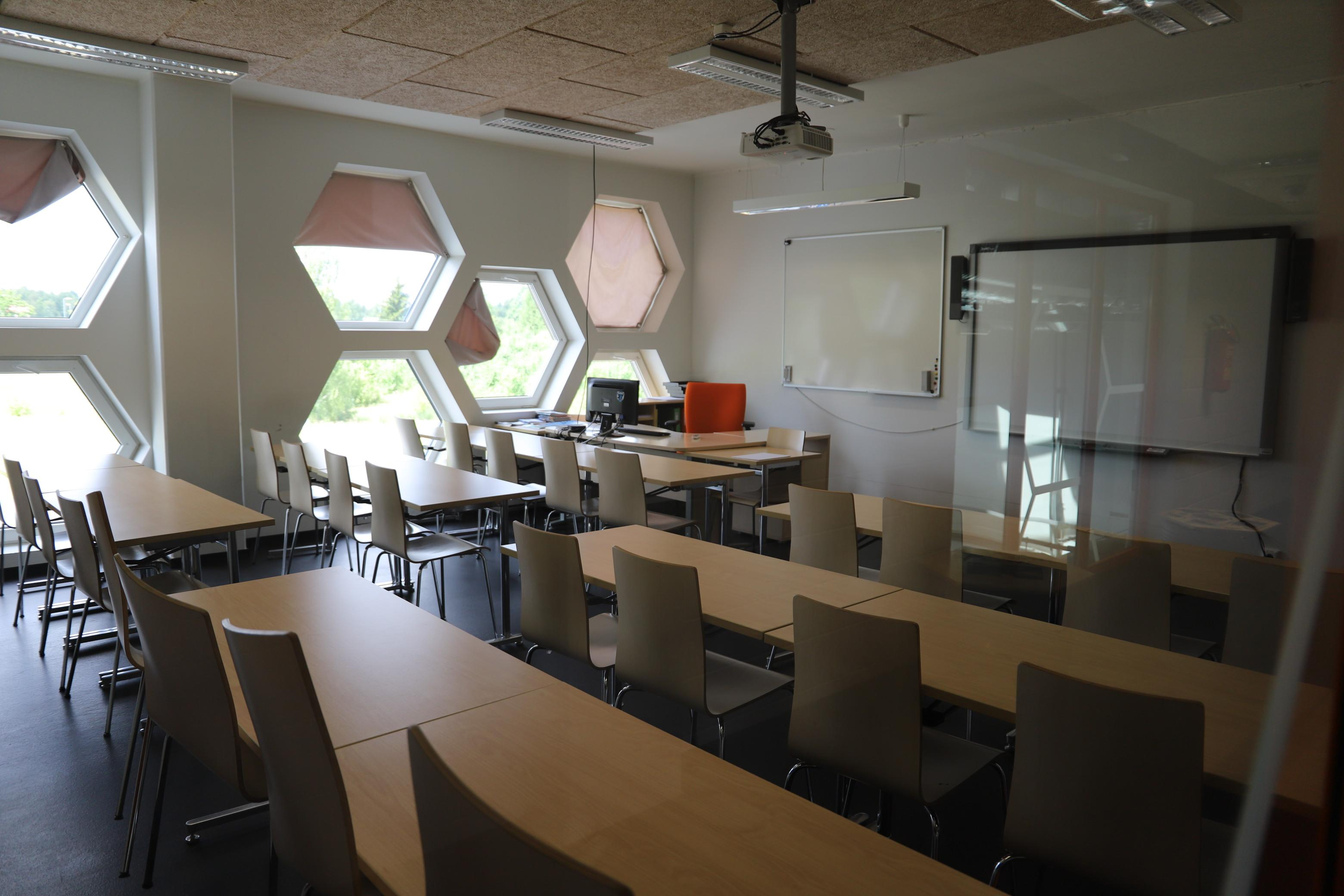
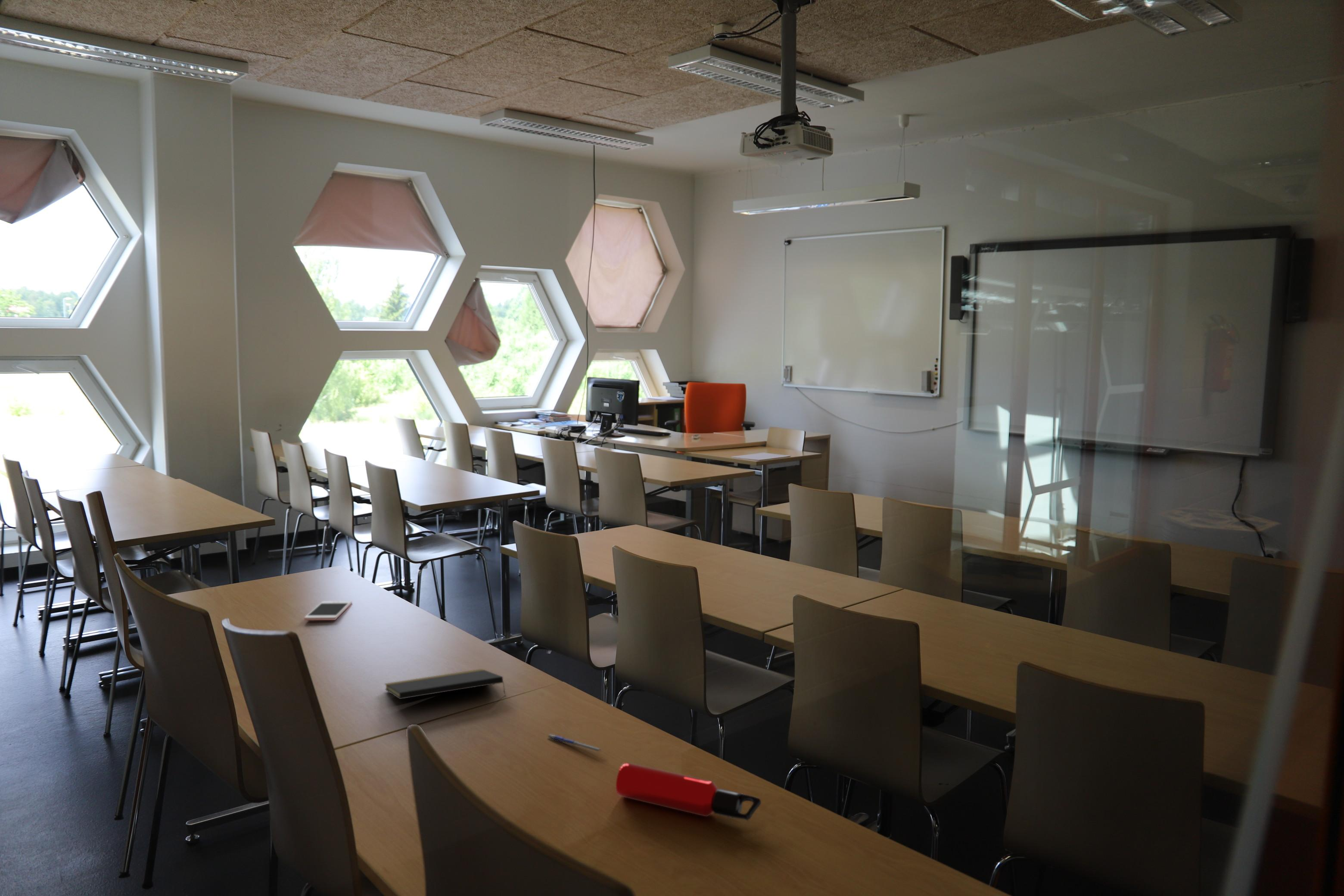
+ notepad [385,669,506,700]
+ water bottle [615,762,762,821]
+ pen [547,734,603,753]
+ cell phone [304,600,352,621]
